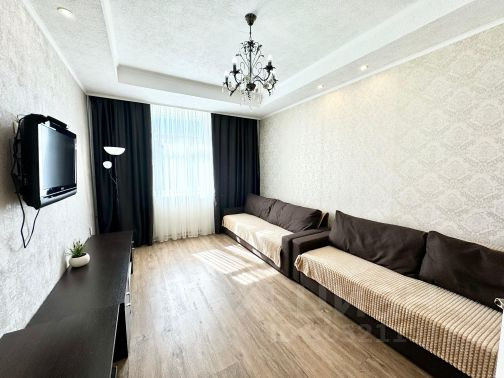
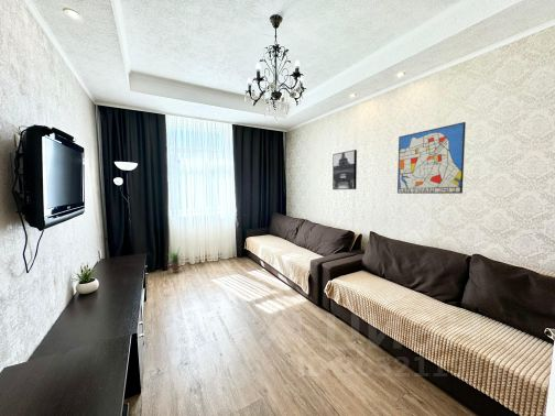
+ potted plant [165,248,186,274]
+ wall art [396,121,467,195]
+ wall art [331,149,358,190]
